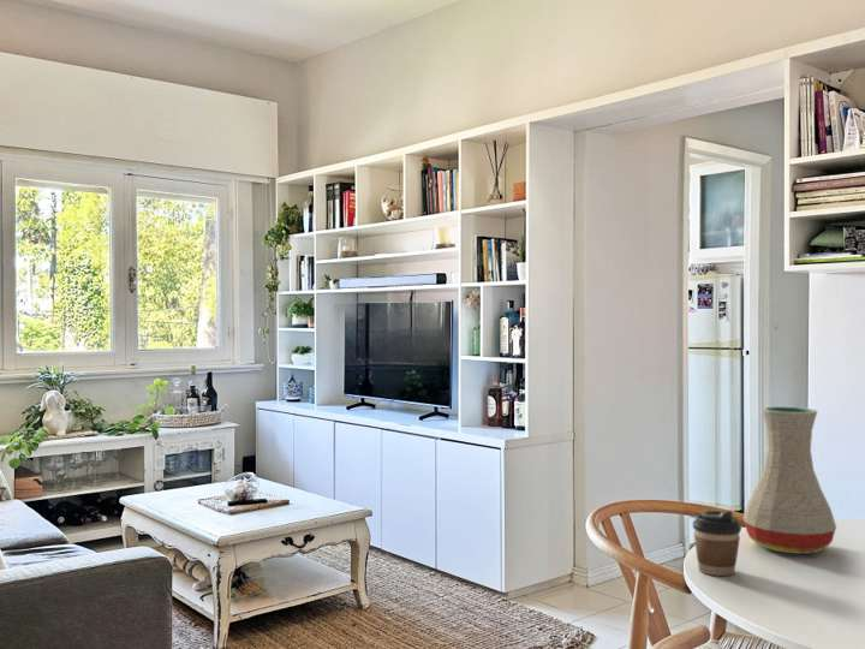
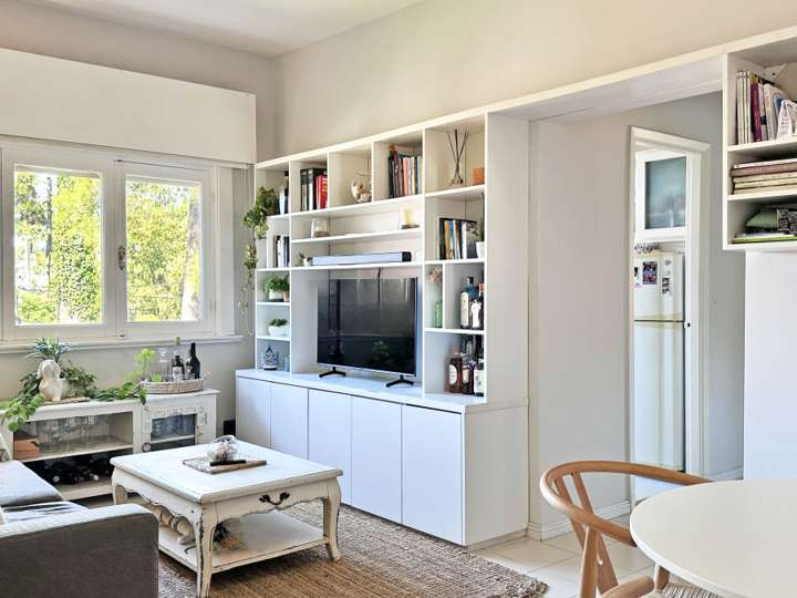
- vase [742,405,837,555]
- coffee cup [692,510,742,577]
